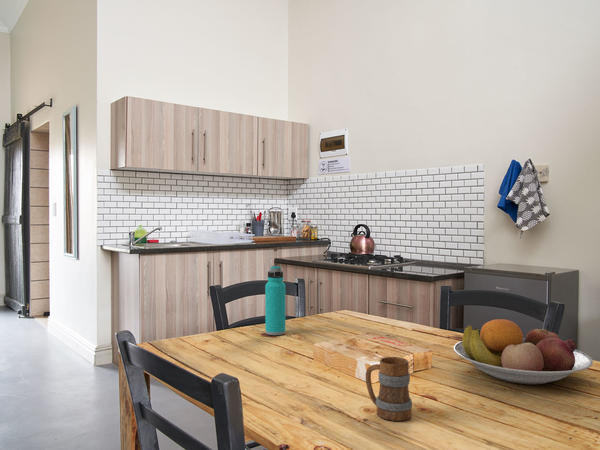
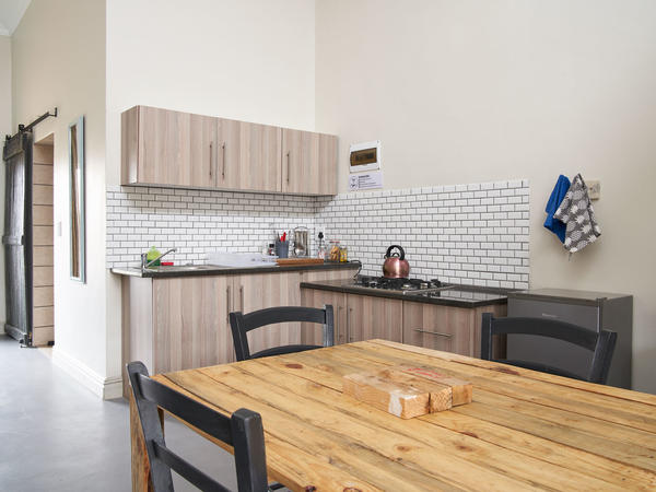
- fruit bowl [452,318,594,385]
- water bottle [264,265,286,336]
- mug [365,356,413,422]
